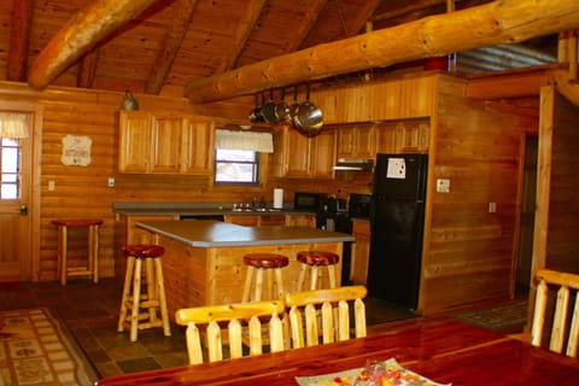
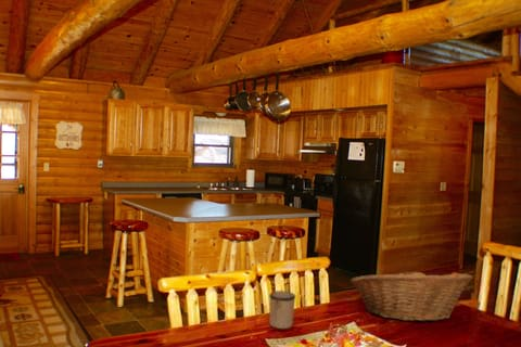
+ fruit basket [350,266,473,323]
+ mug [268,290,296,330]
